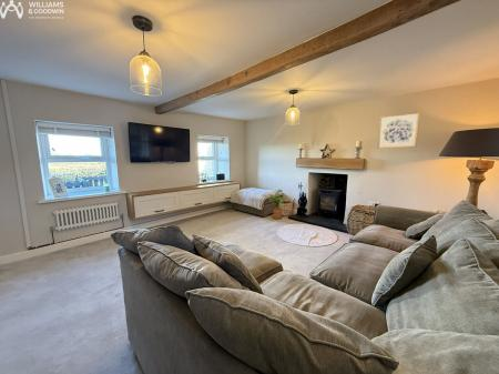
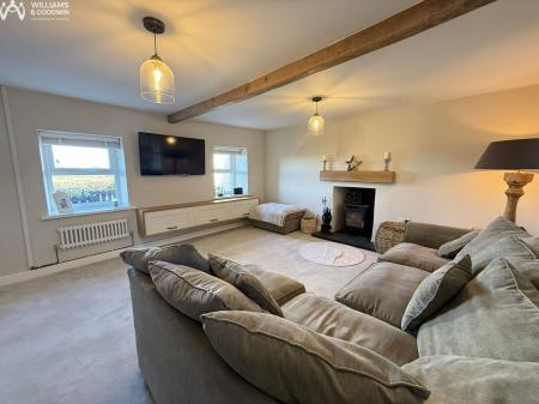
- house plant [268,189,289,220]
- wall art [376,111,420,150]
